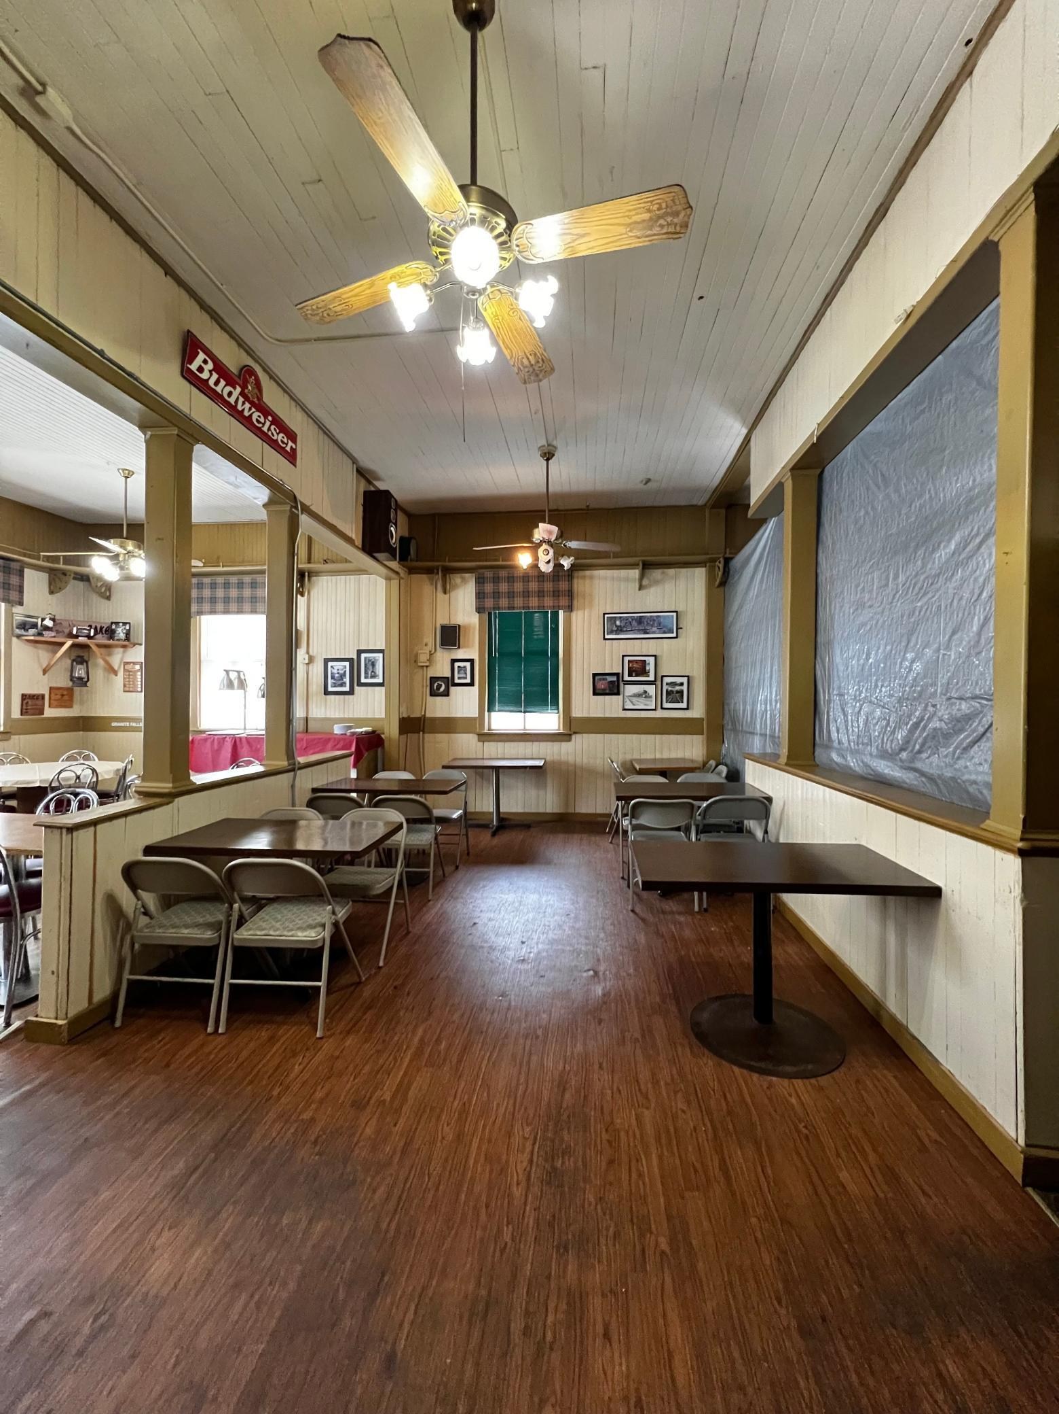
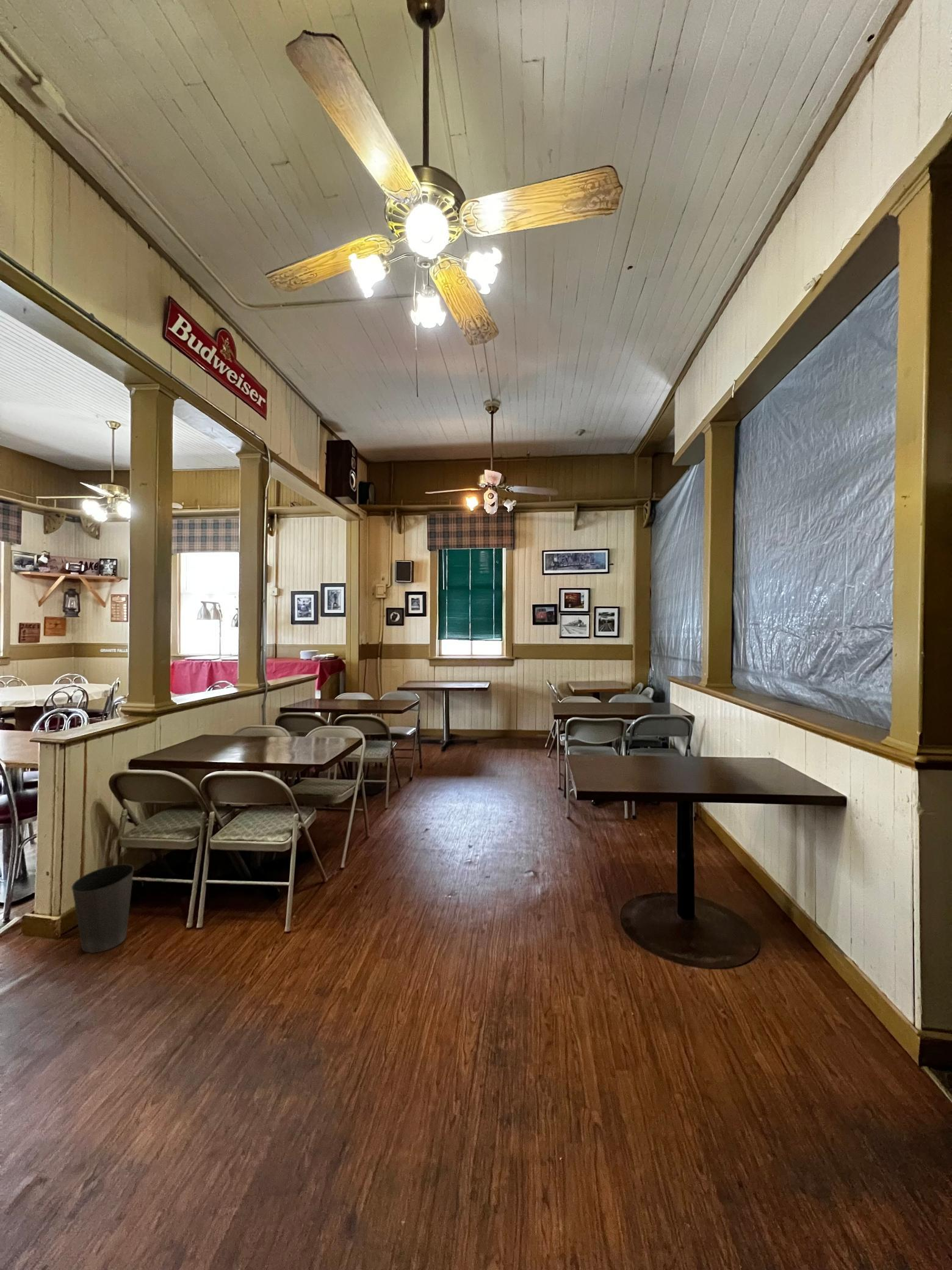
+ waste basket [71,863,135,954]
